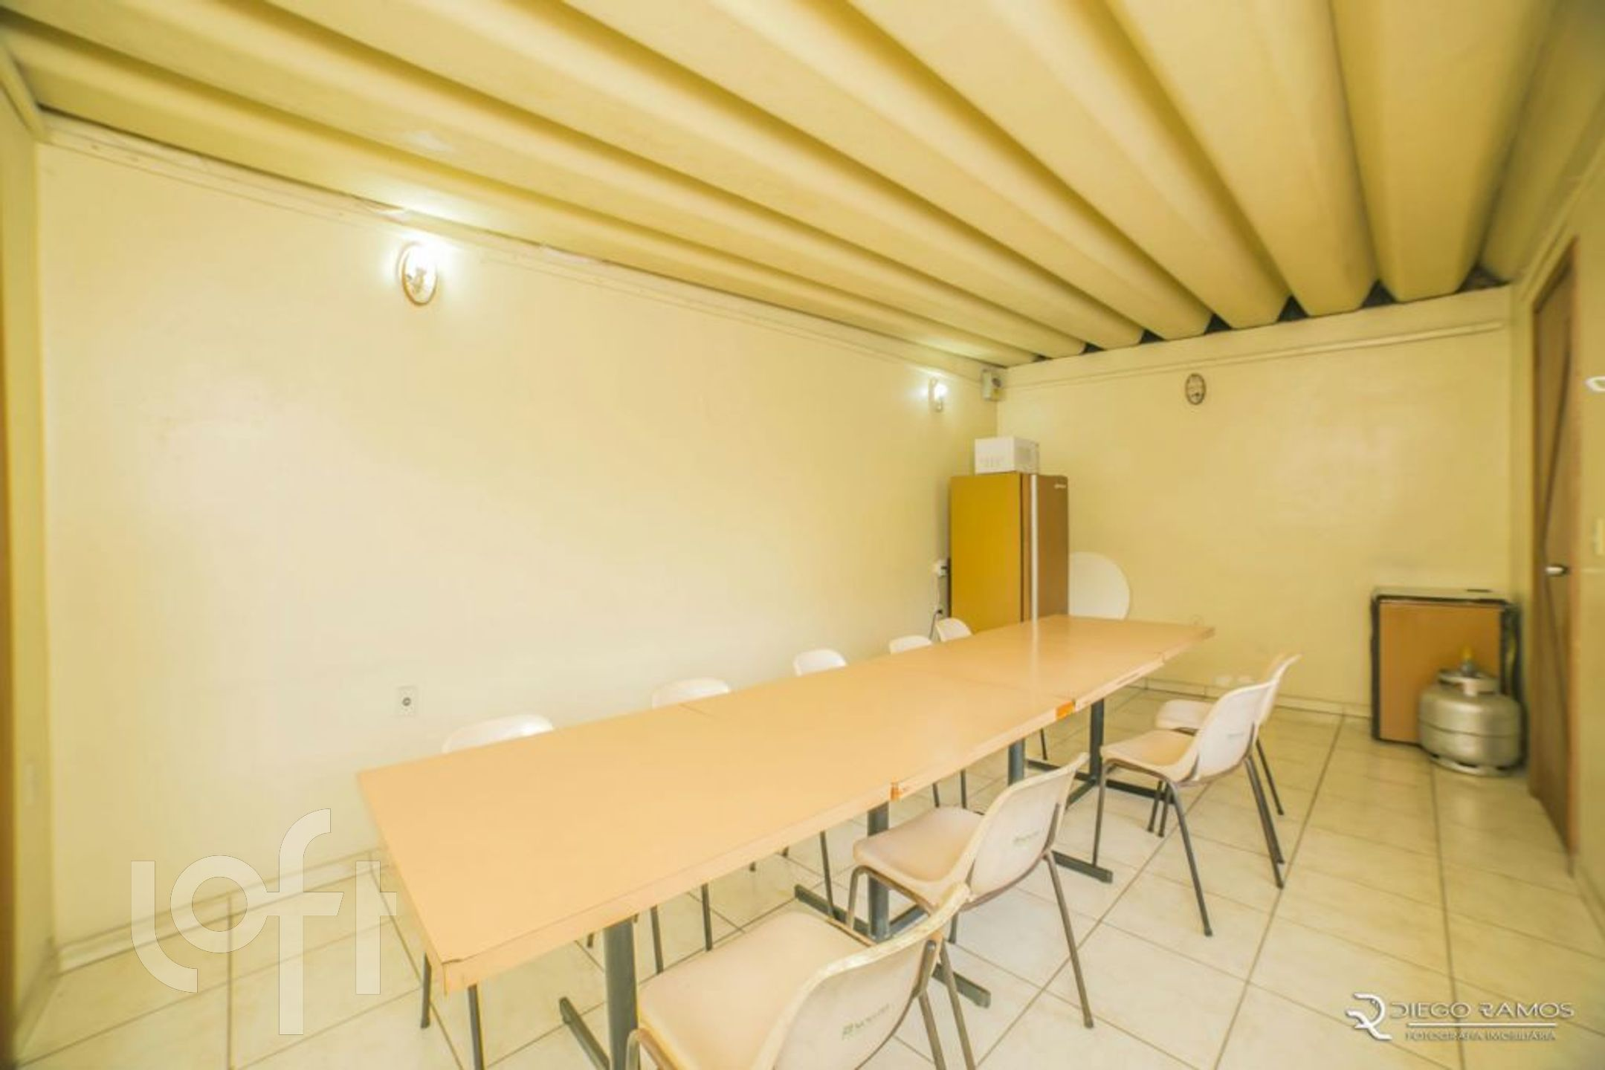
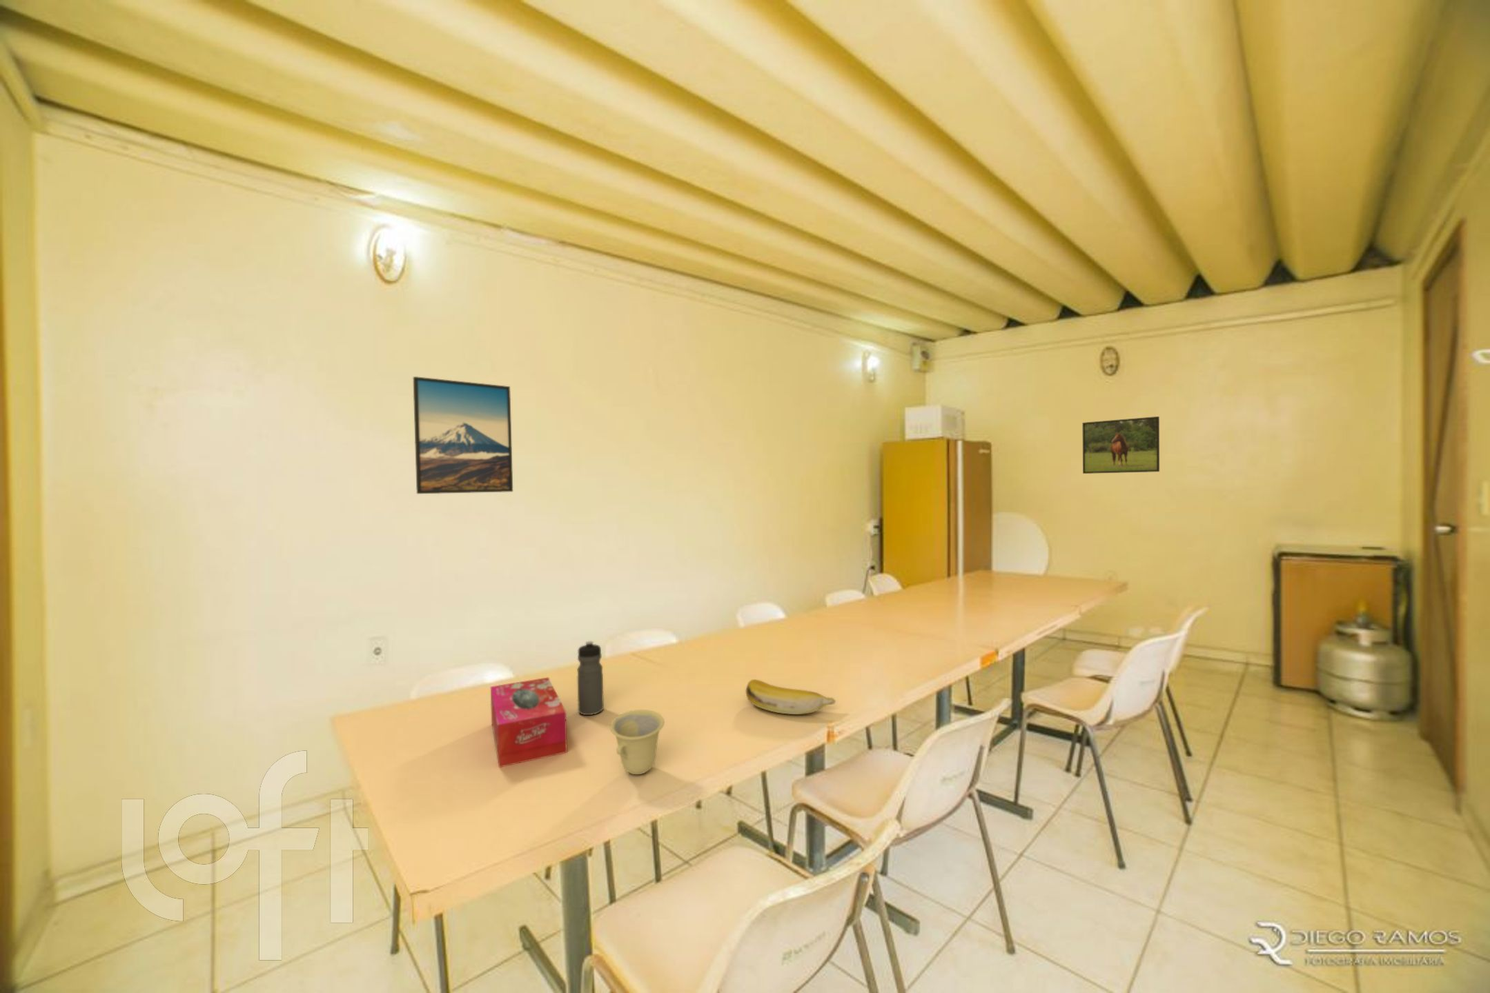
+ water bottle [576,641,604,716]
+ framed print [412,376,513,494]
+ cup [610,709,665,775]
+ tissue box [490,676,568,768]
+ banana [745,678,836,715]
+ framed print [1081,416,1160,474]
